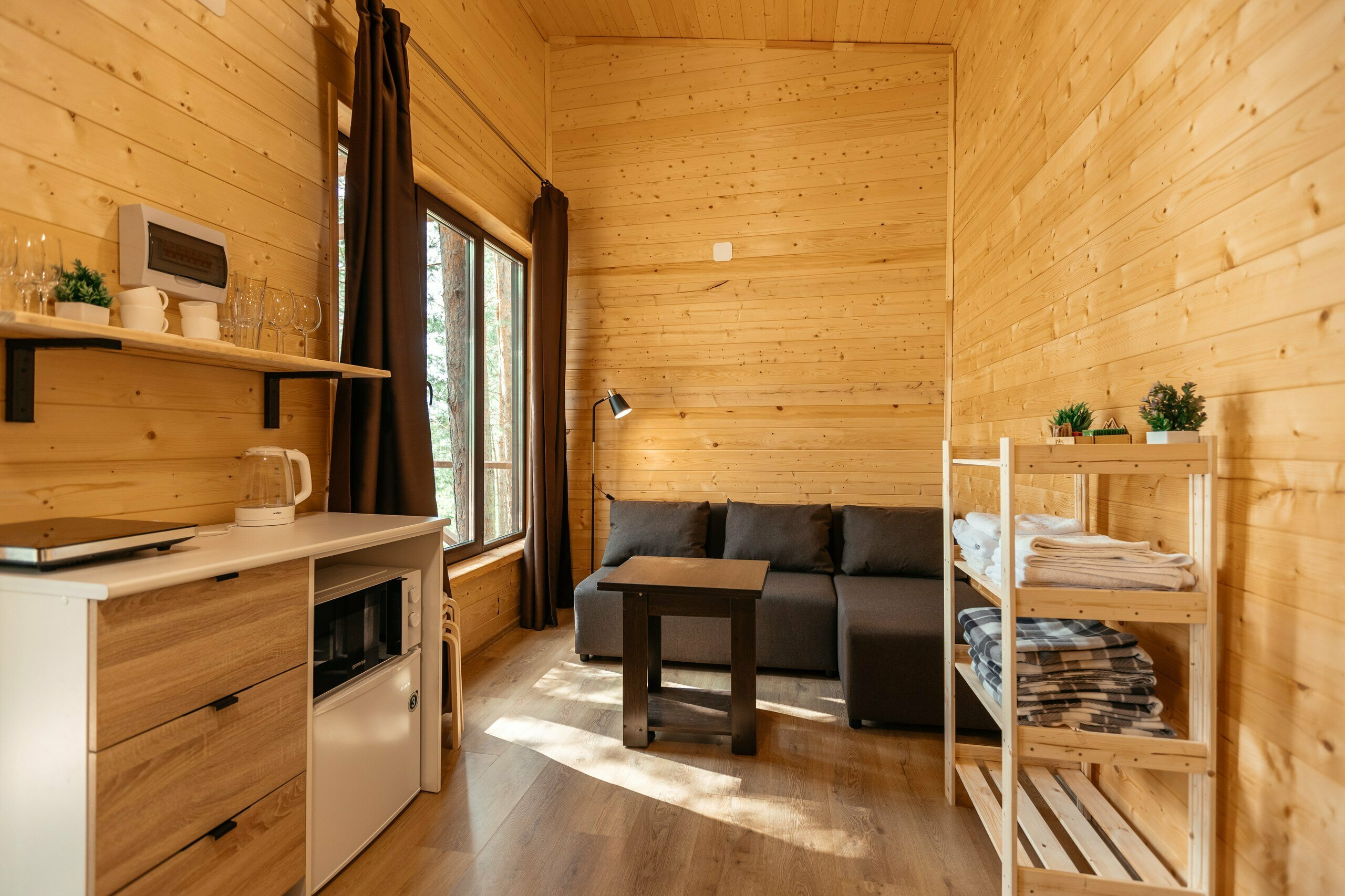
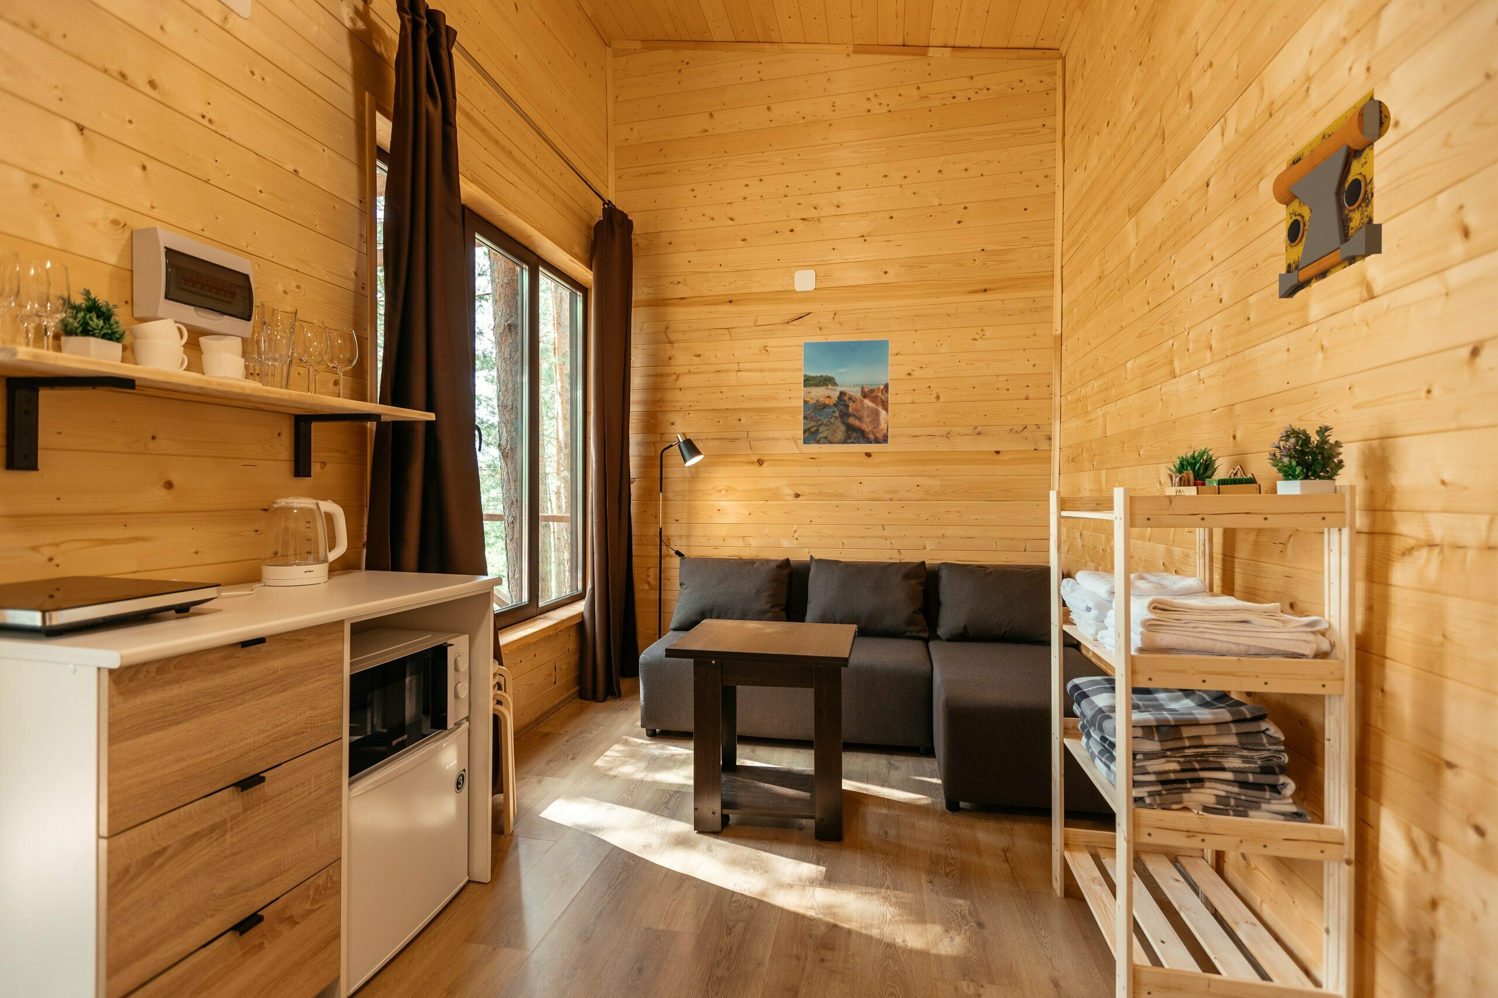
+ wall decoration [1272,87,1391,299]
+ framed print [802,339,891,447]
